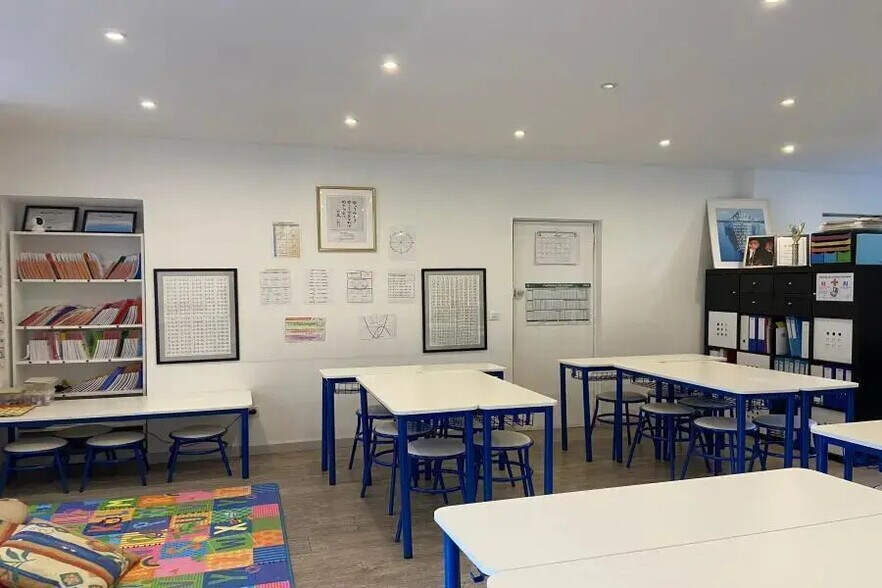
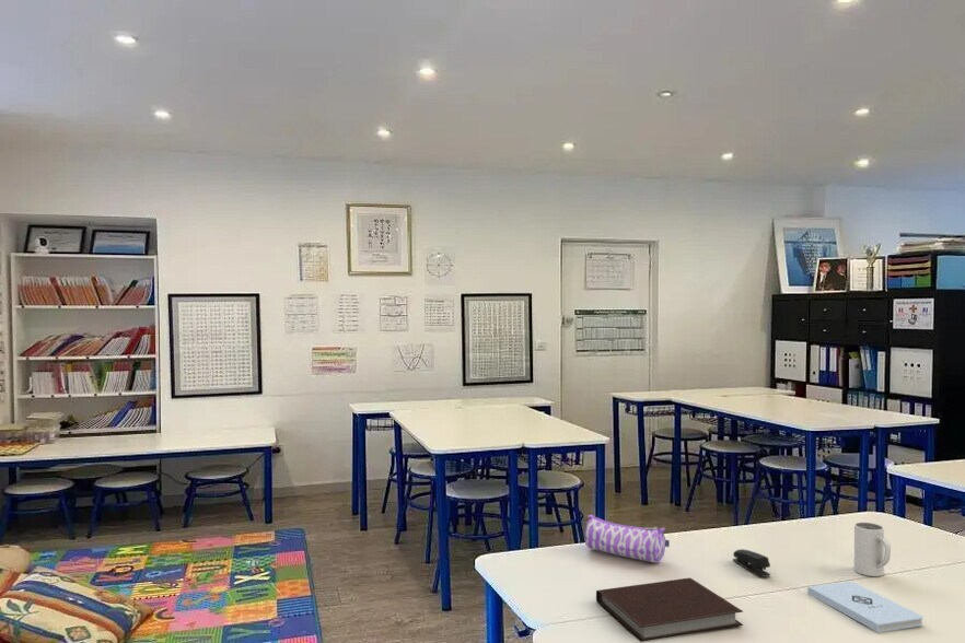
+ pencil case [584,514,671,564]
+ notepad [806,581,923,633]
+ stapler [732,548,771,578]
+ notebook [595,577,744,643]
+ mug [853,522,892,577]
